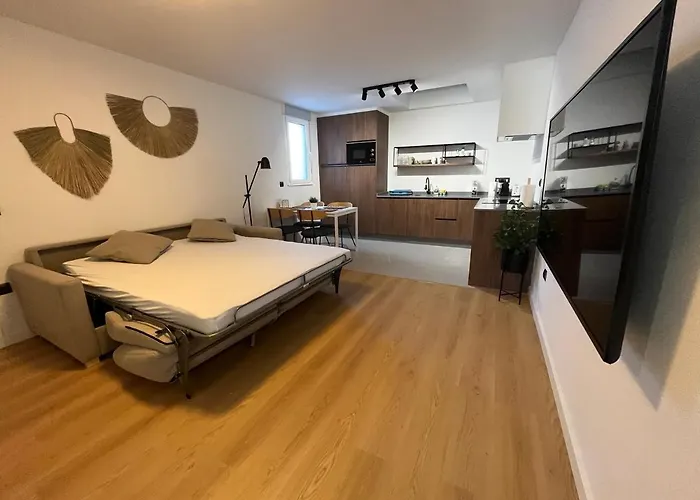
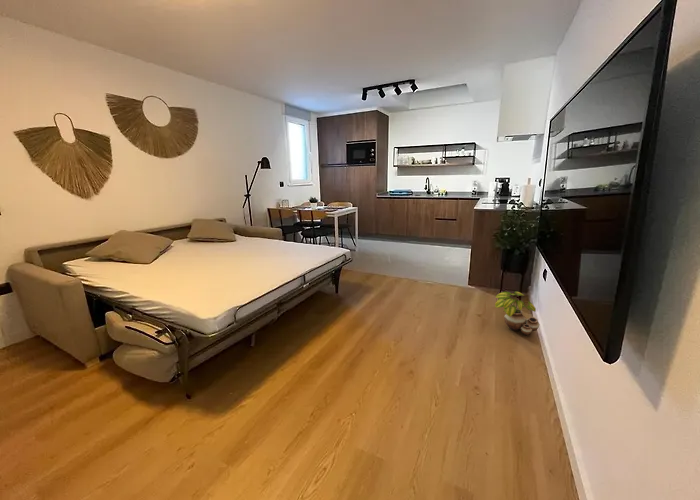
+ potted plant [494,290,541,336]
